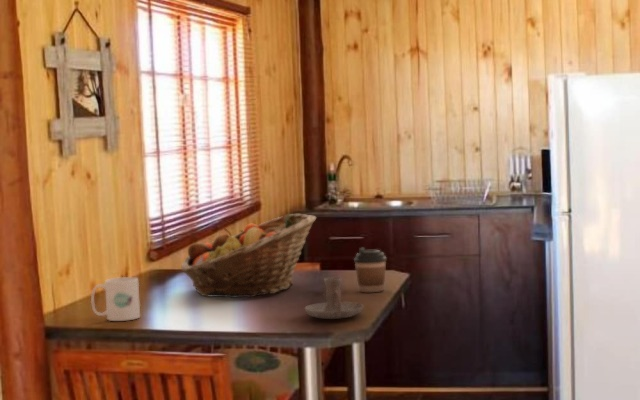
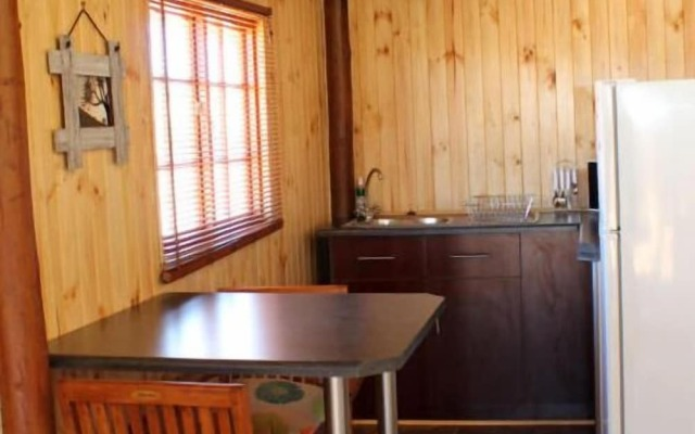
- fruit basket [180,213,318,299]
- mug [90,276,141,322]
- coffee cup [353,247,387,293]
- candle holder [304,276,365,320]
